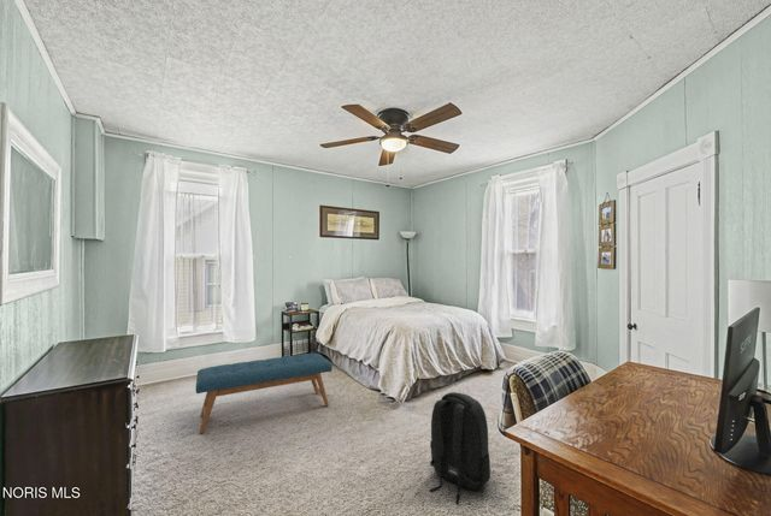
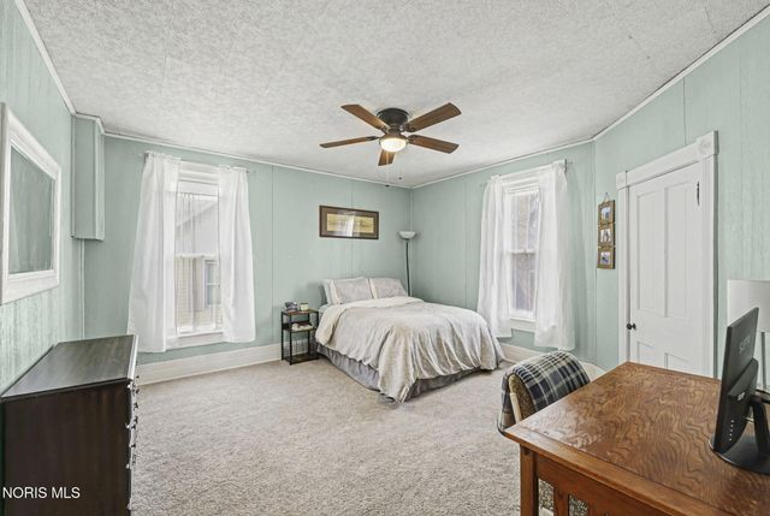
- bench [195,352,334,434]
- backpack [429,391,492,505]
